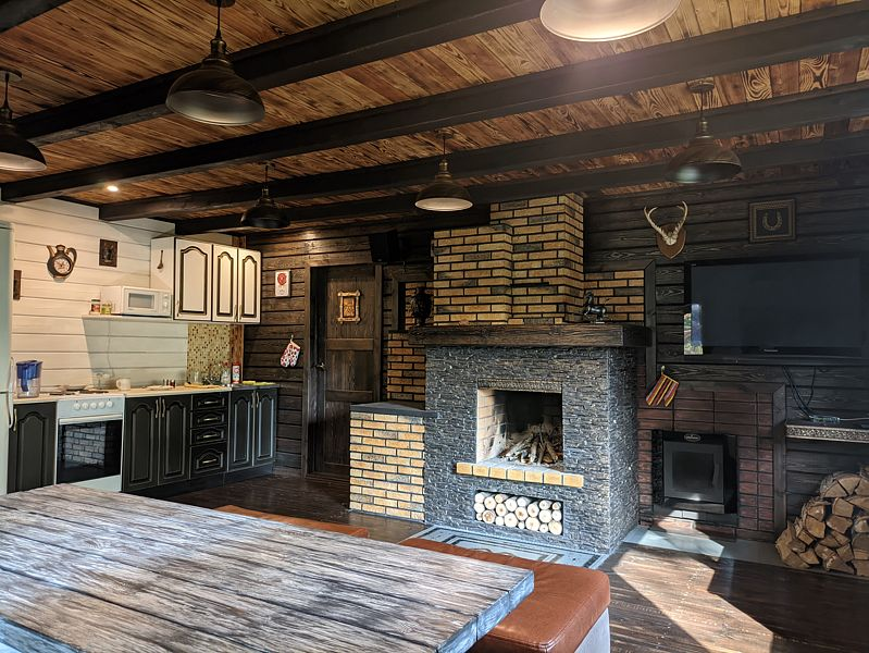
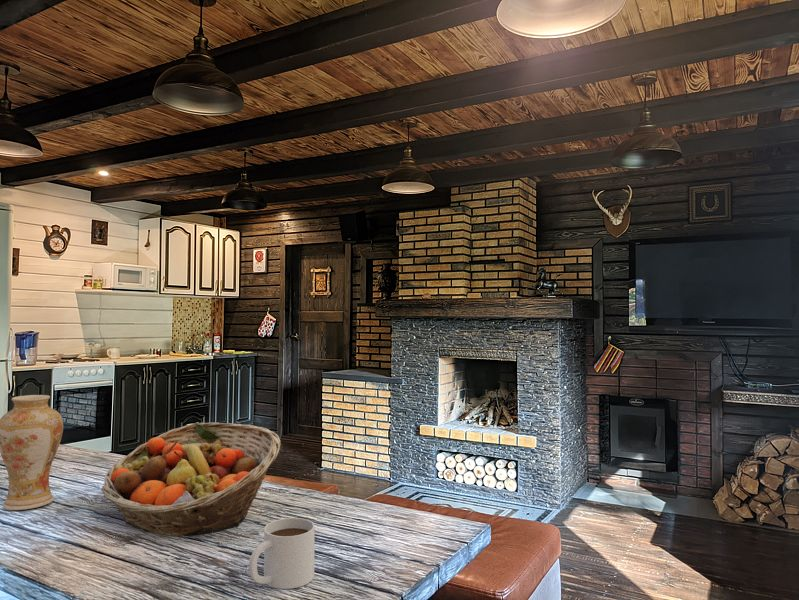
+ vase [0,394,64,511]
+ mug [248,517,316,590]
+ fruit basket [100,421,281,537]
